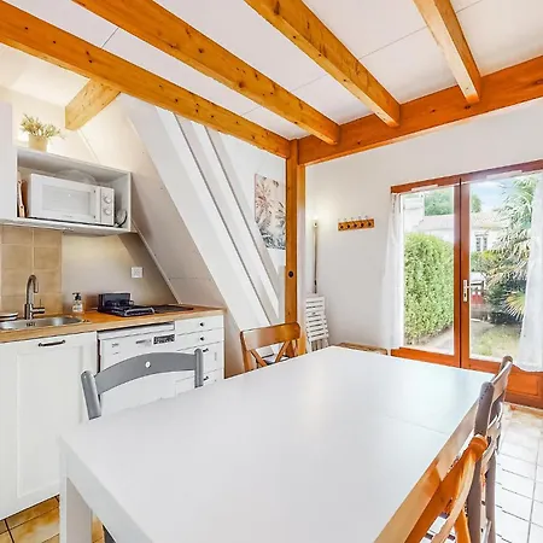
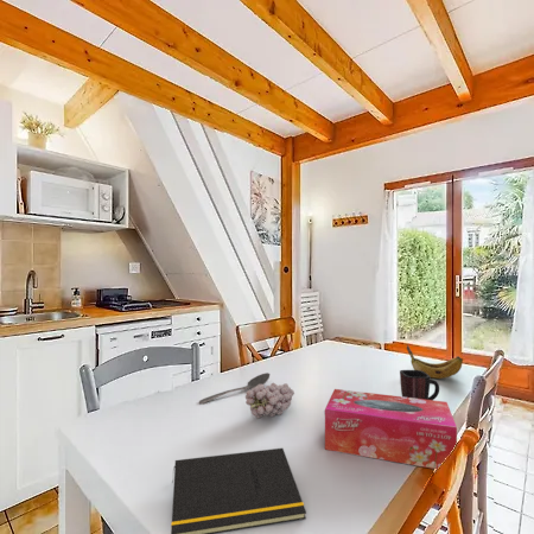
+ mug [399,369,440,400]
+ tissue box [324,388,458,470]
+ notepad [170,447,307,534]
+ stirrer [198,371,271,405]
+ fruit [244,382,295,419]
+ banana [406,344,464,380]
